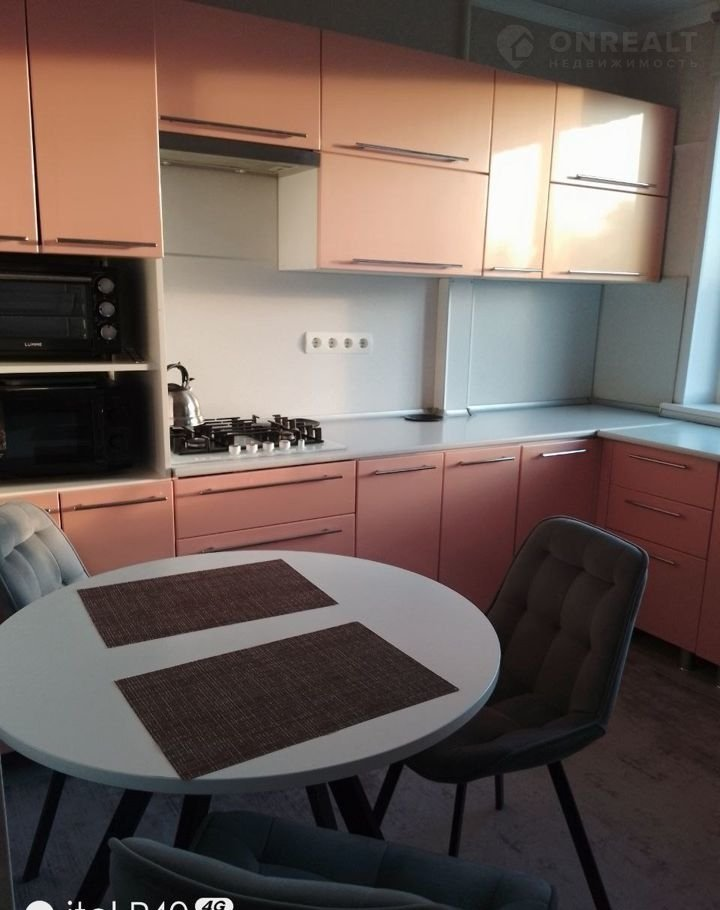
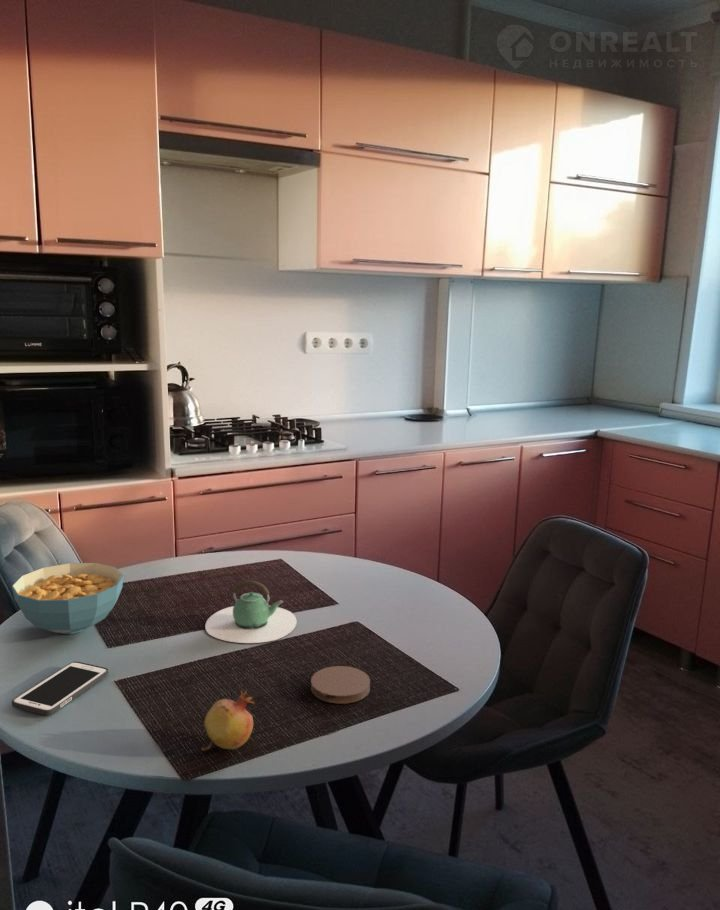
+ fruit [201,689,256,752]
+ cereal bowl [11,562,125,635]
+ cell phone [11,661,110,716]
+ teapot [204,580,298,644]
+ coaster [310,665,371,705]
